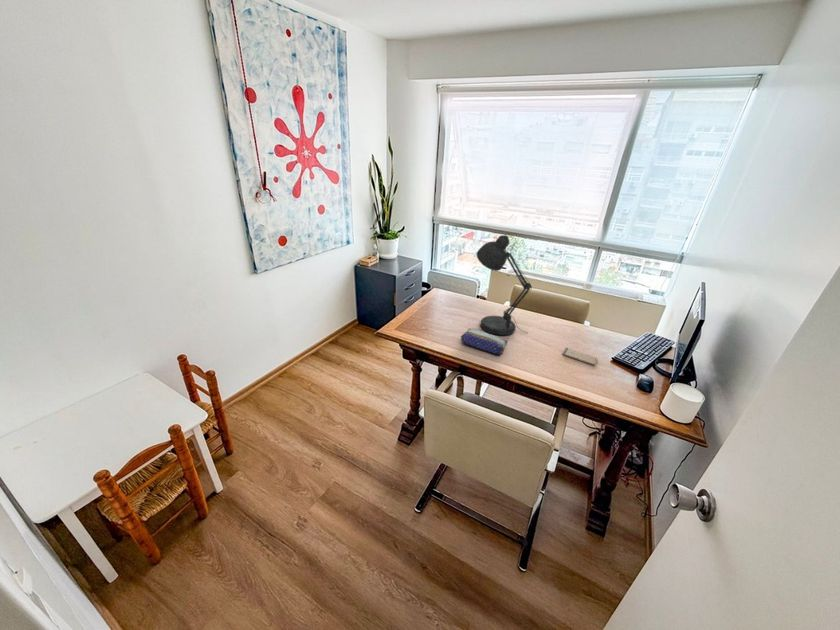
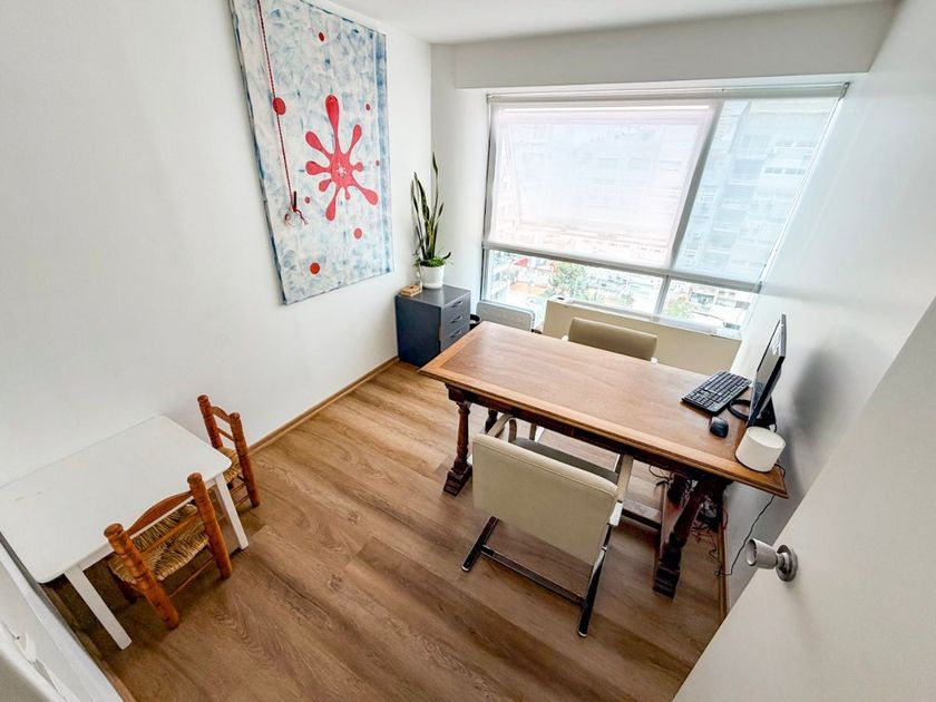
- desk lamp [476,234,533,336]
- pencil case [460,328,508,356]
- smartphone [562,347,599,366]
